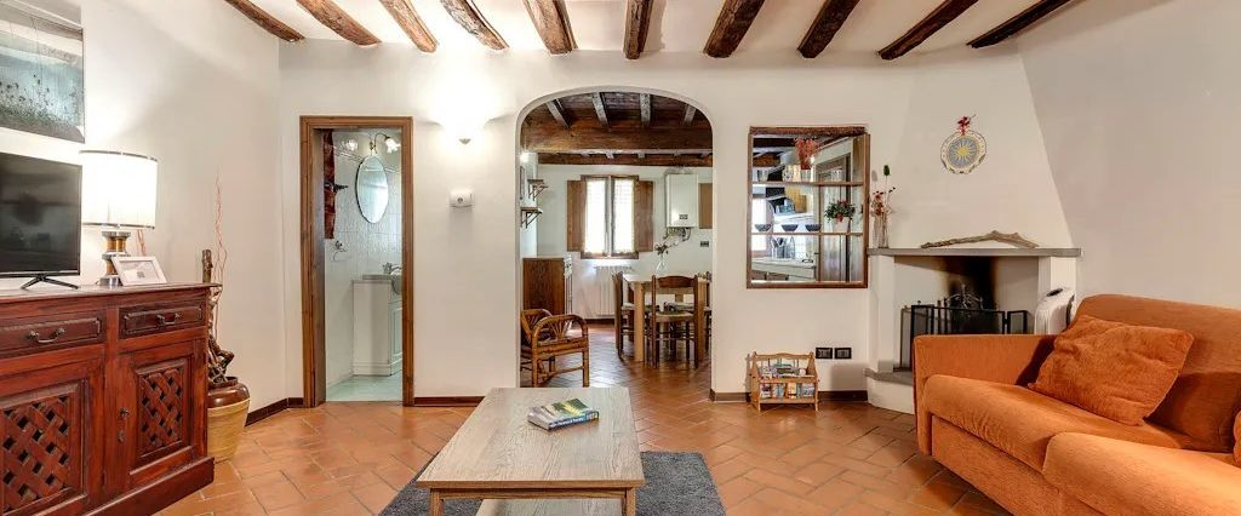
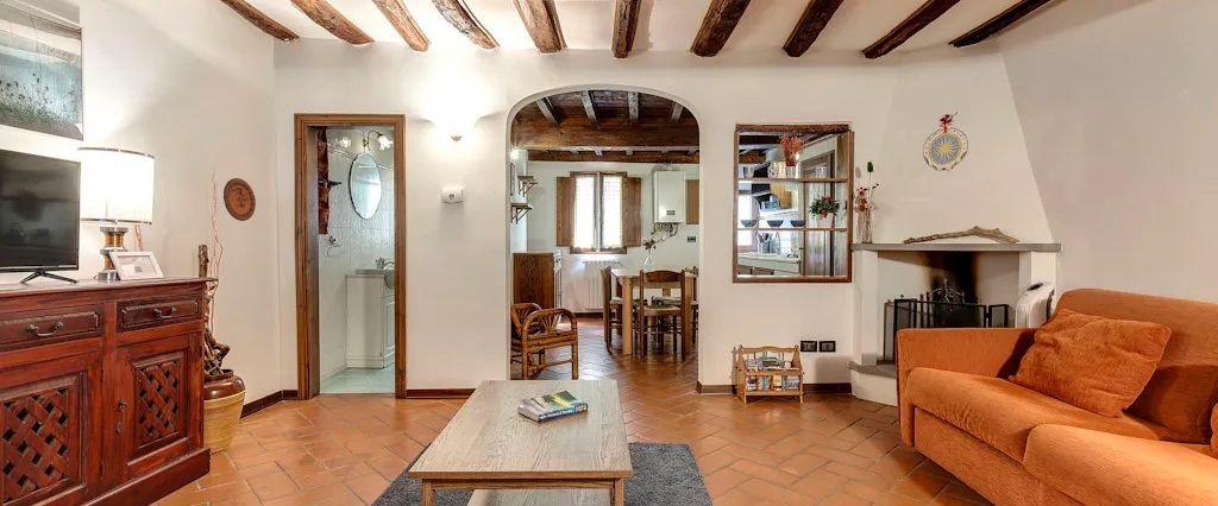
+ decorative plate [222,177,257,222]
